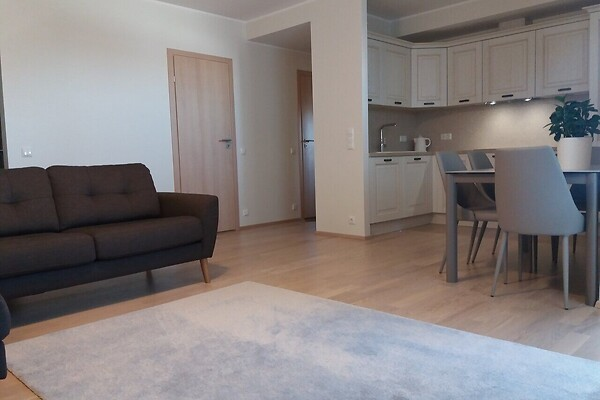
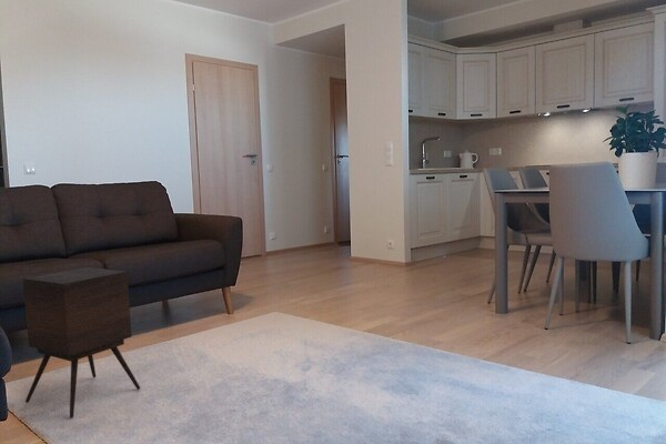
+ side table [22,266,141,418]
